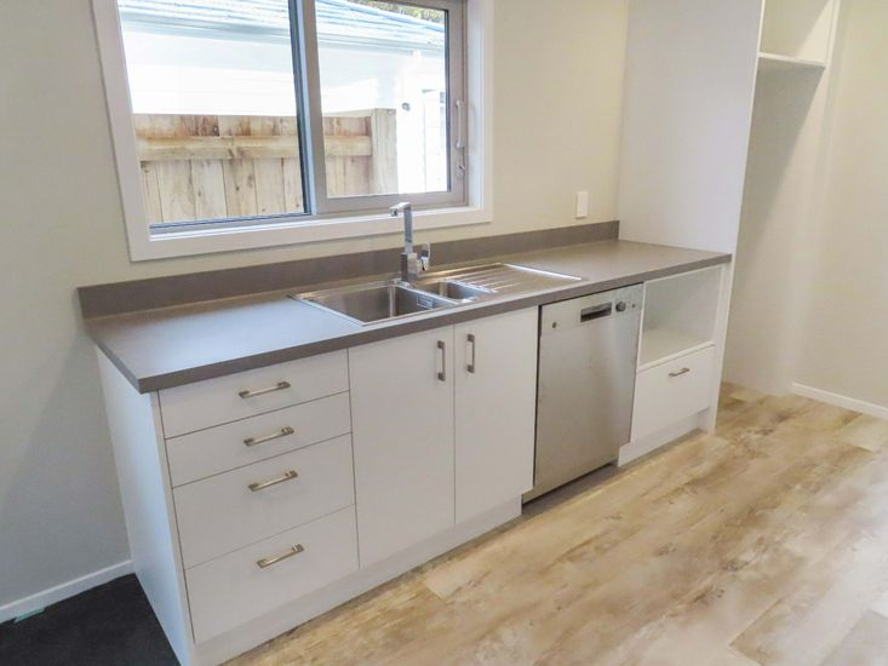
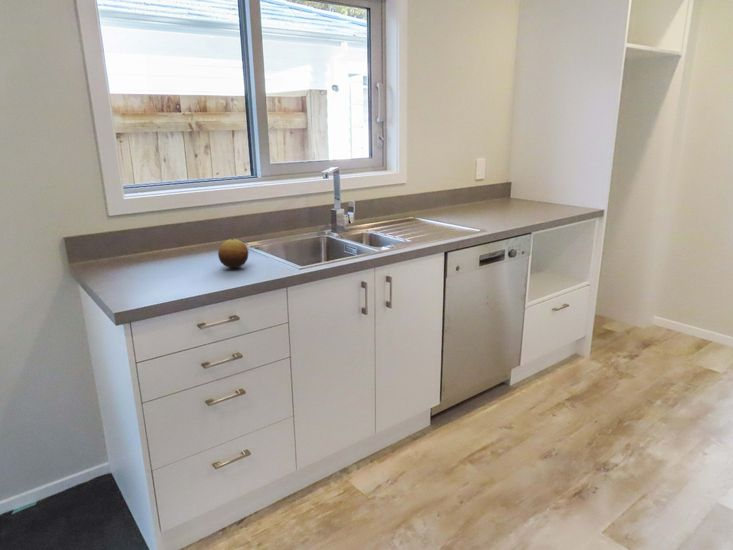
+ fruit [217,238,250,269]
